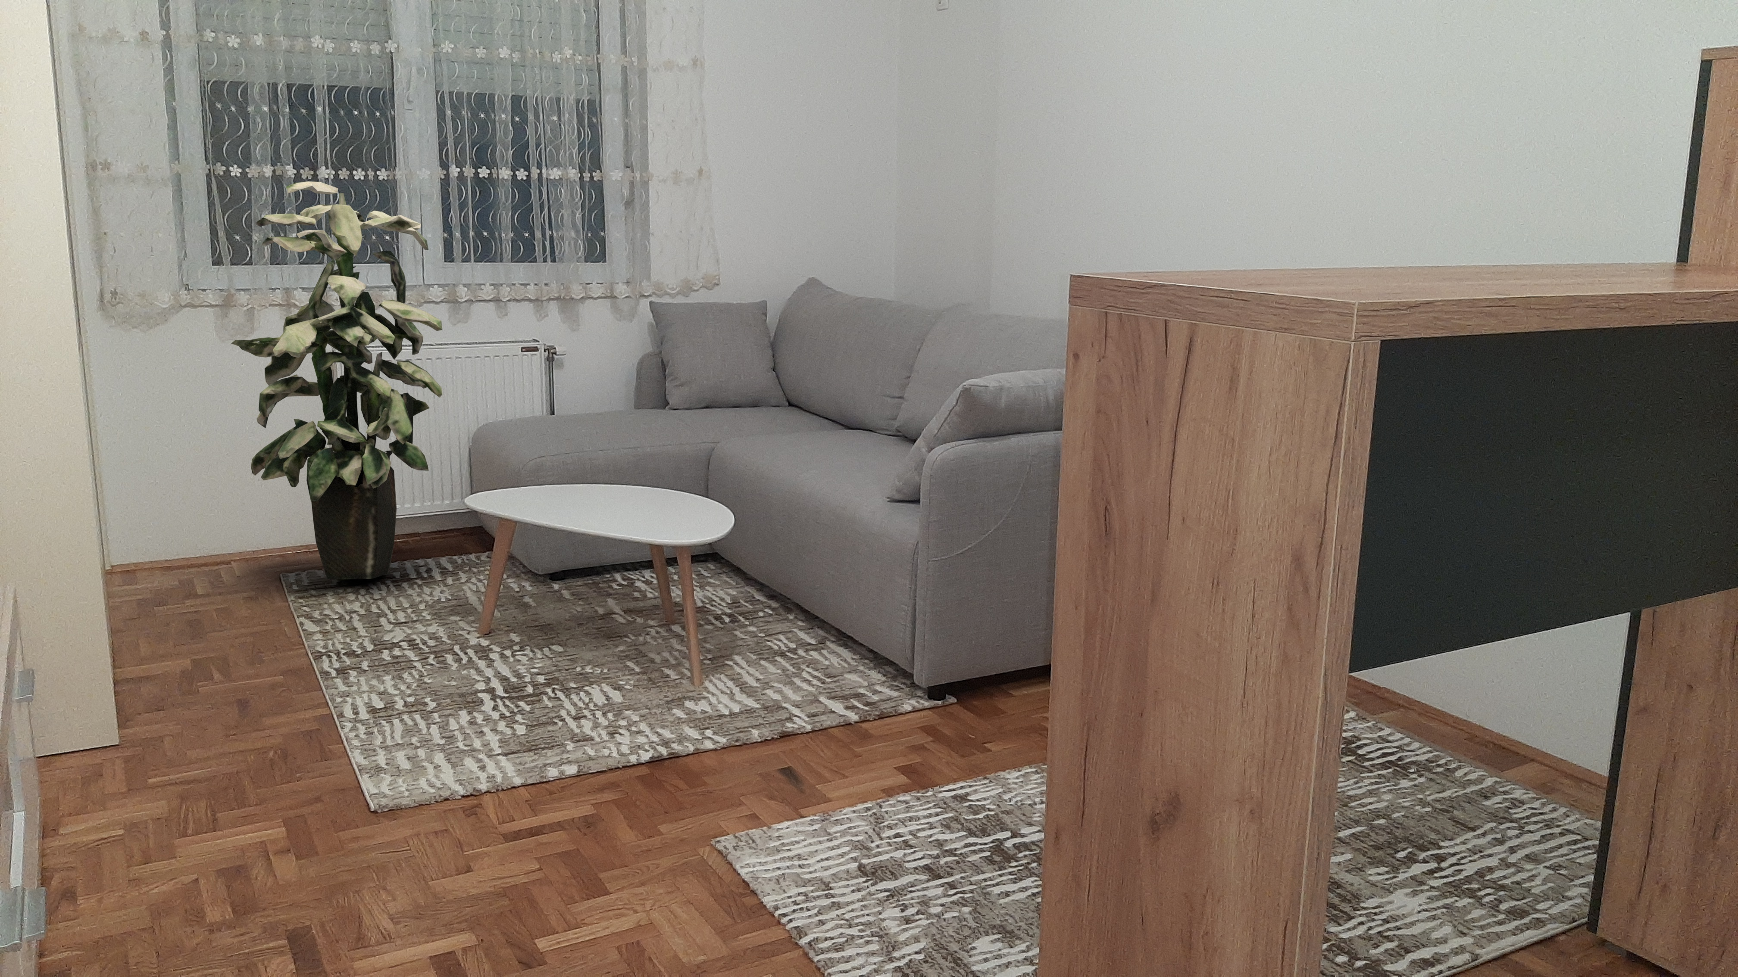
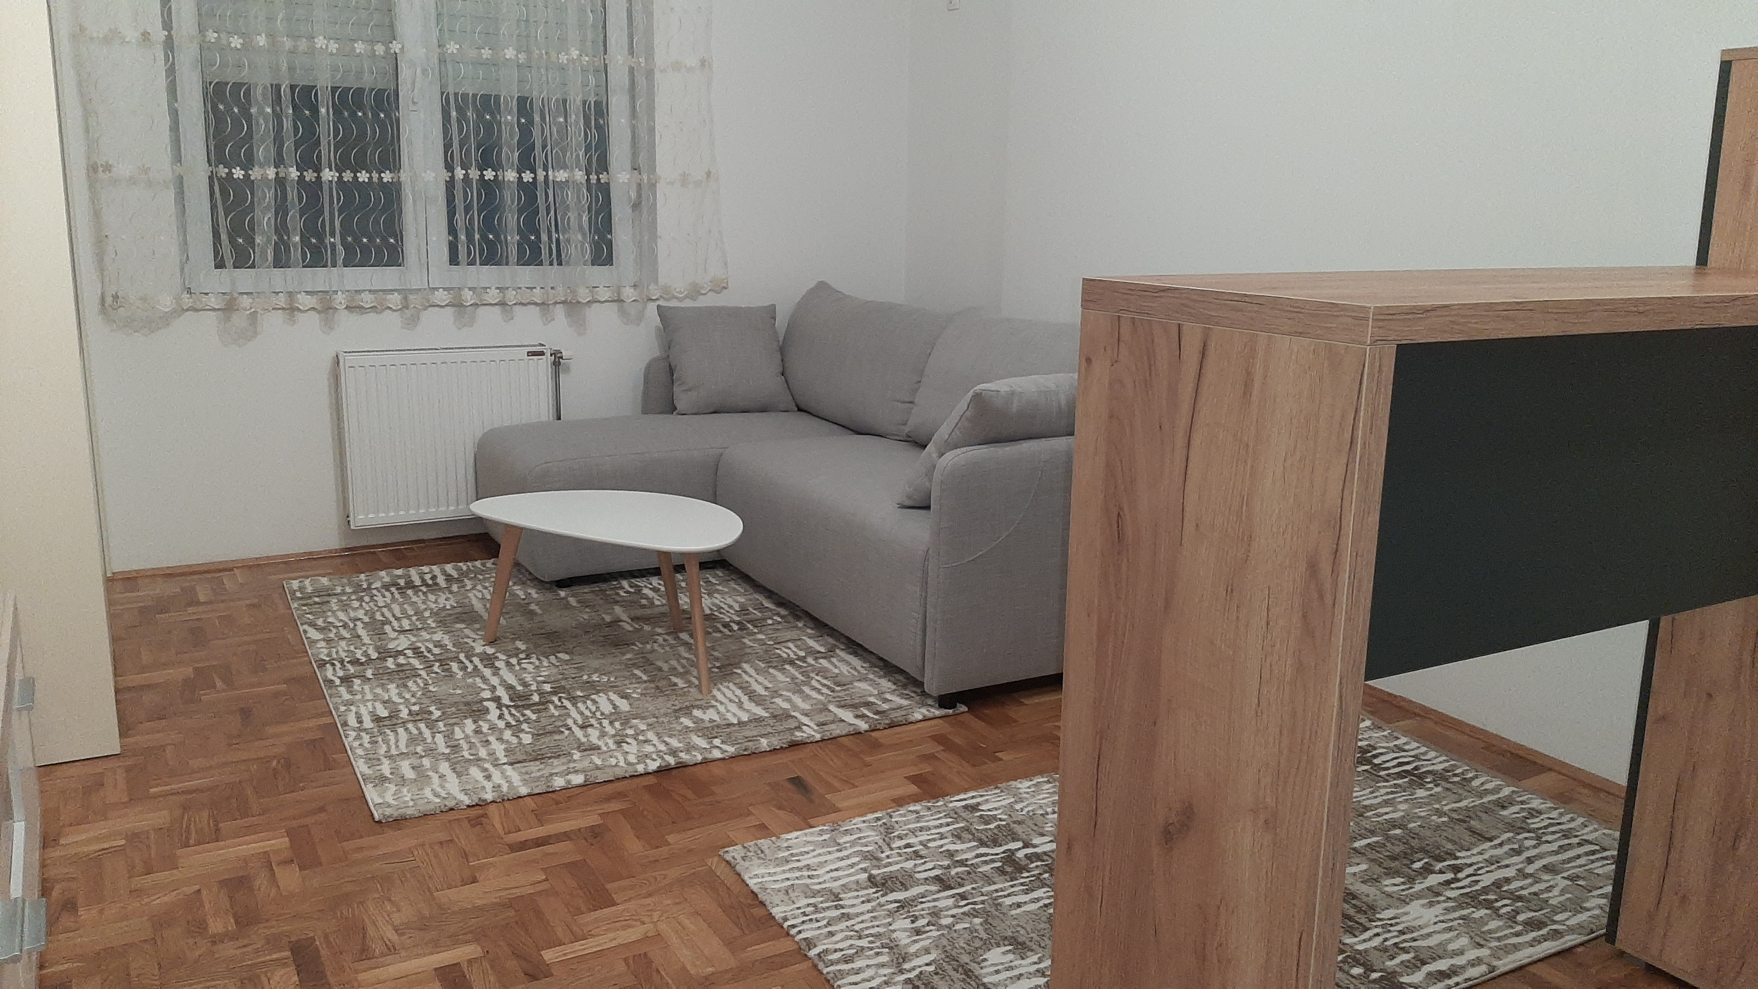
- indoor plant [230,181,443,580]
